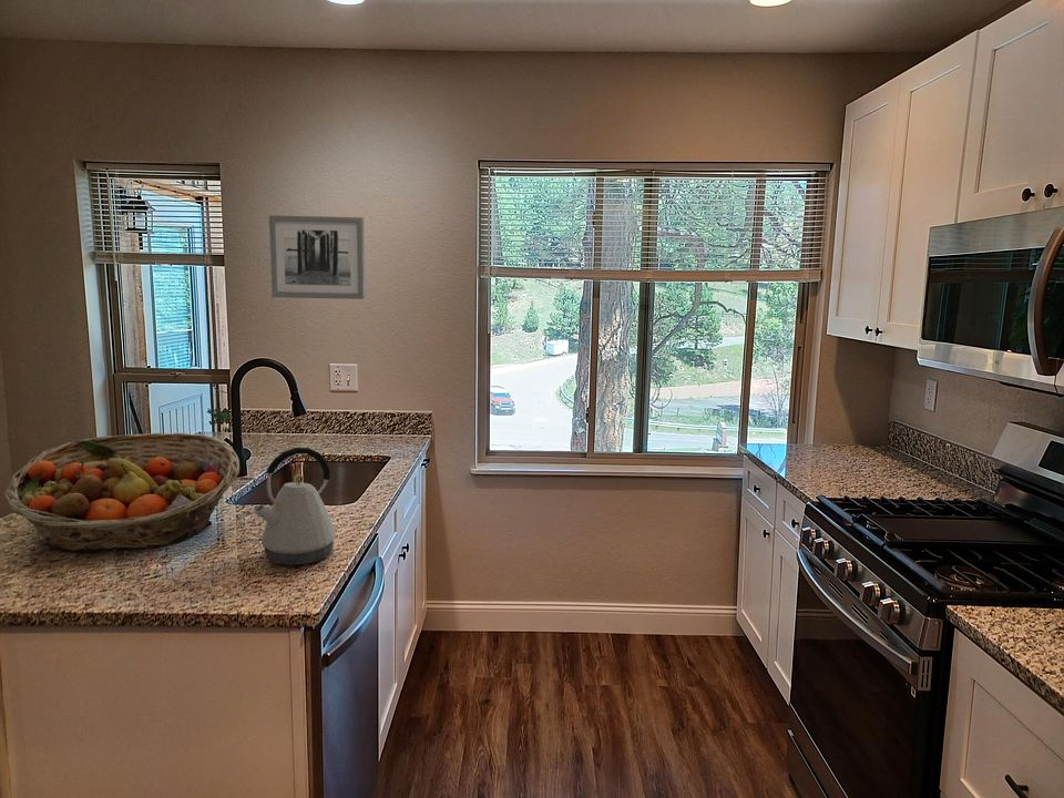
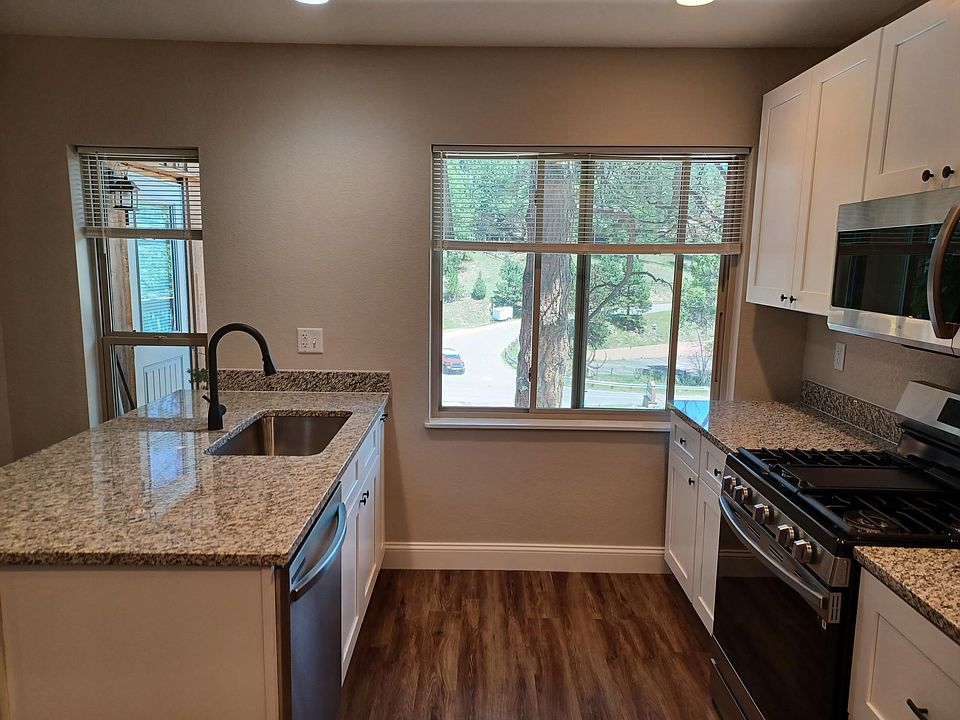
- fruit basket [3,432,241,553]
- wall art [268,214,366,300]
- kettle [253,447,338,566]
